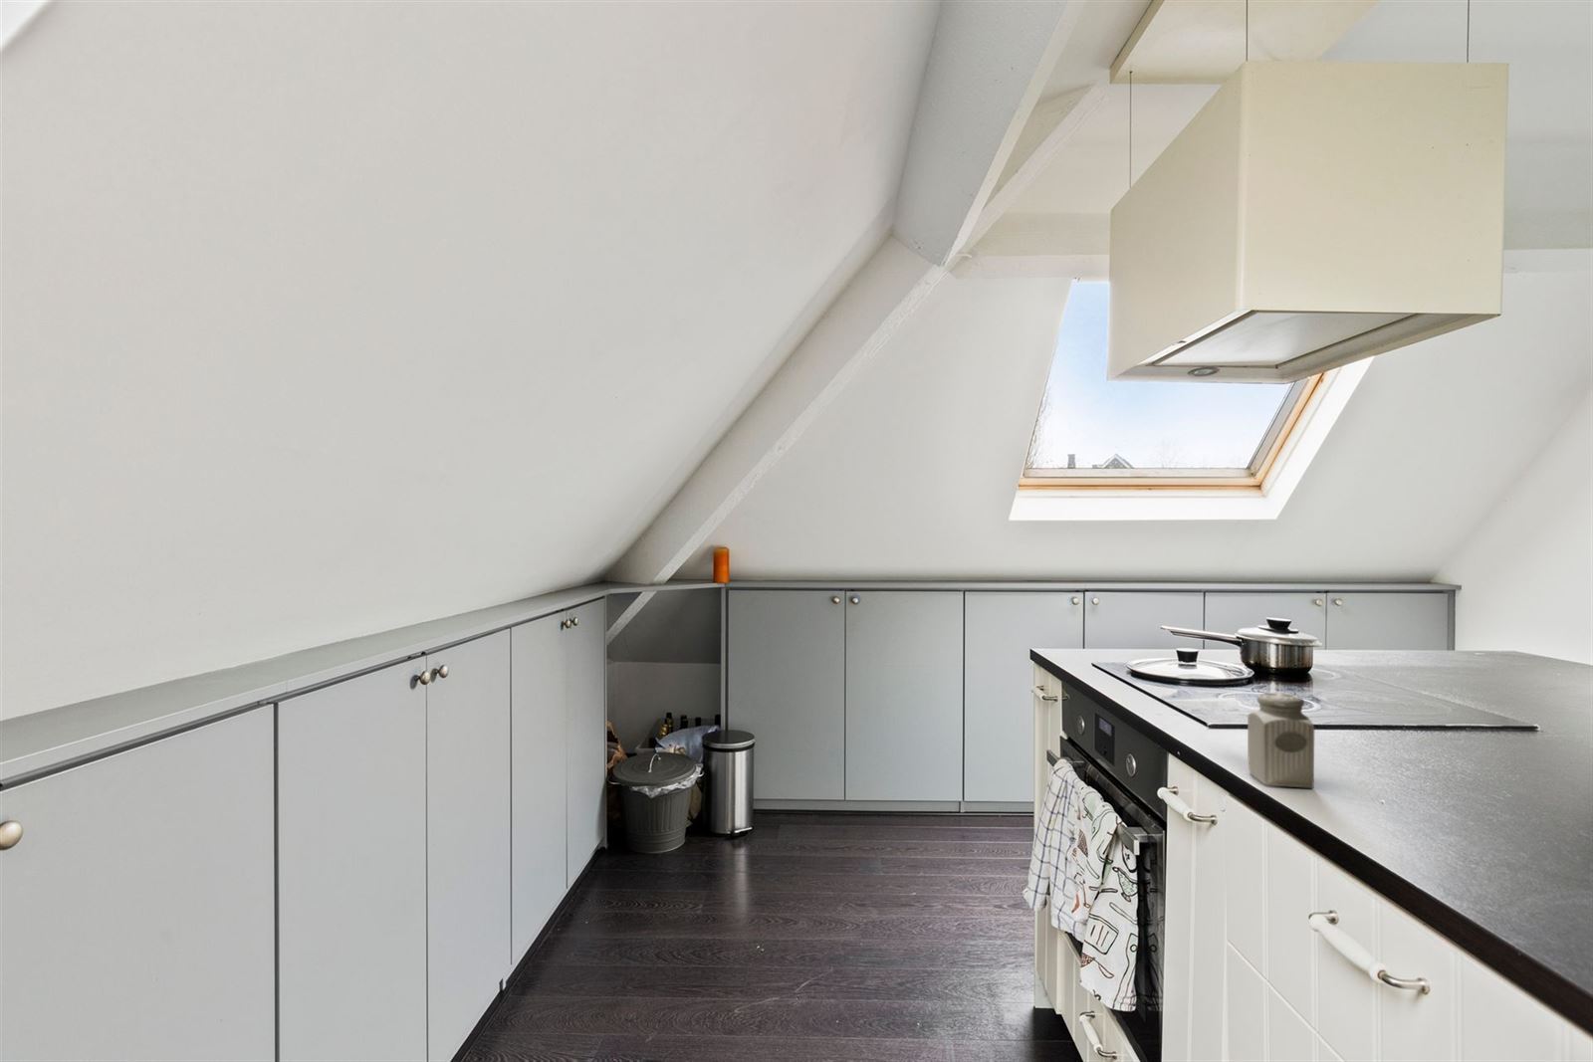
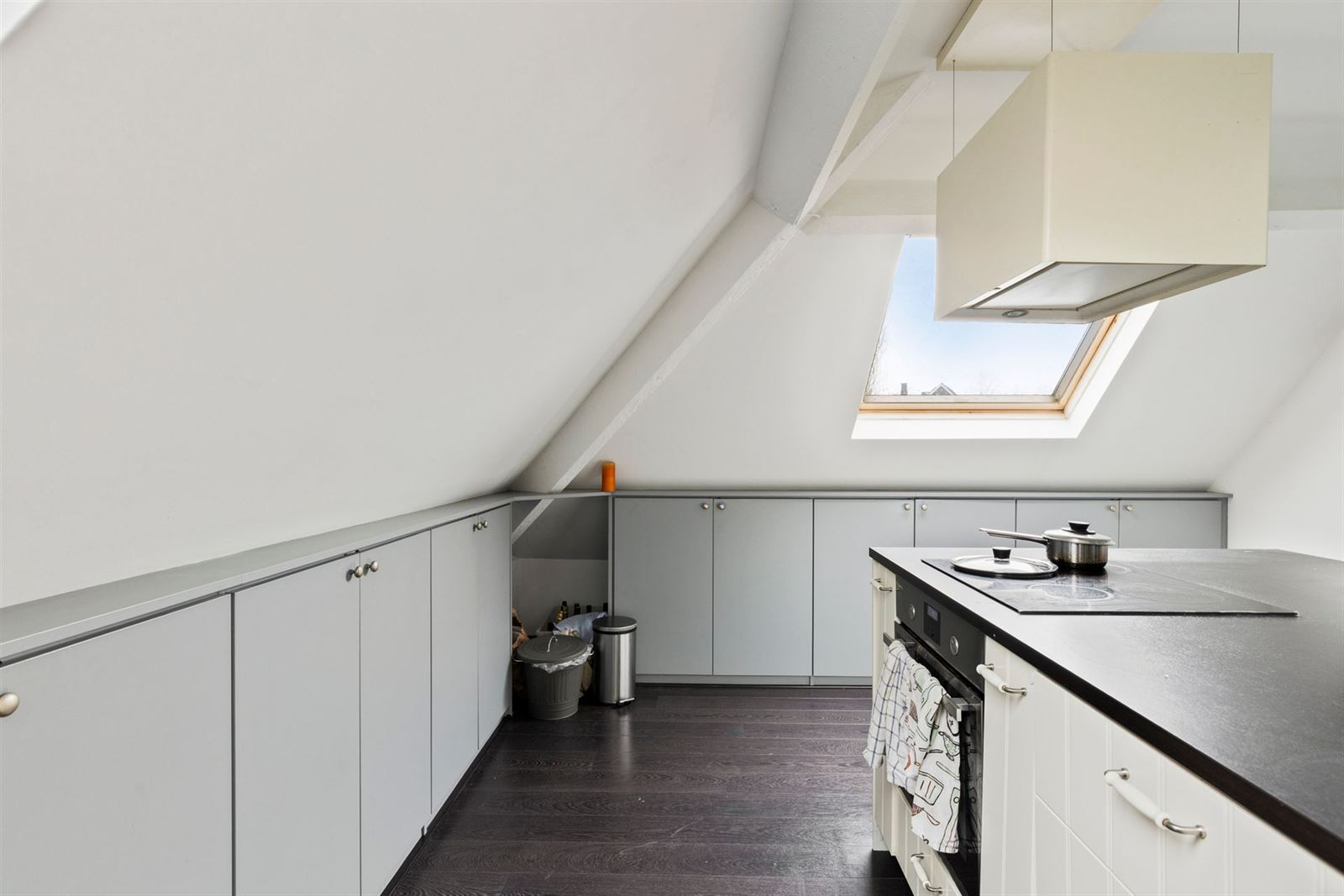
- salt shaker [1247,692,1316,789]
